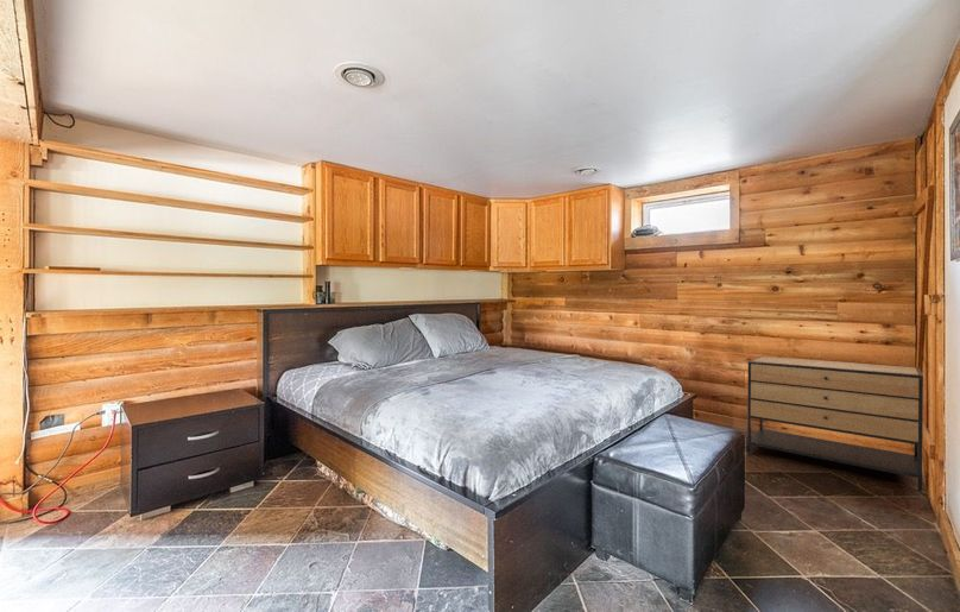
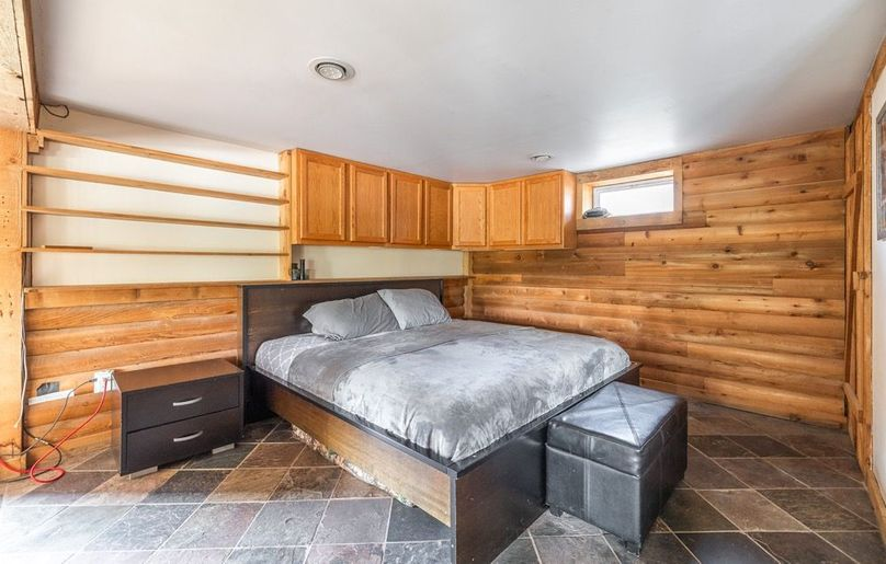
- cabinet [746,355,924,492]
